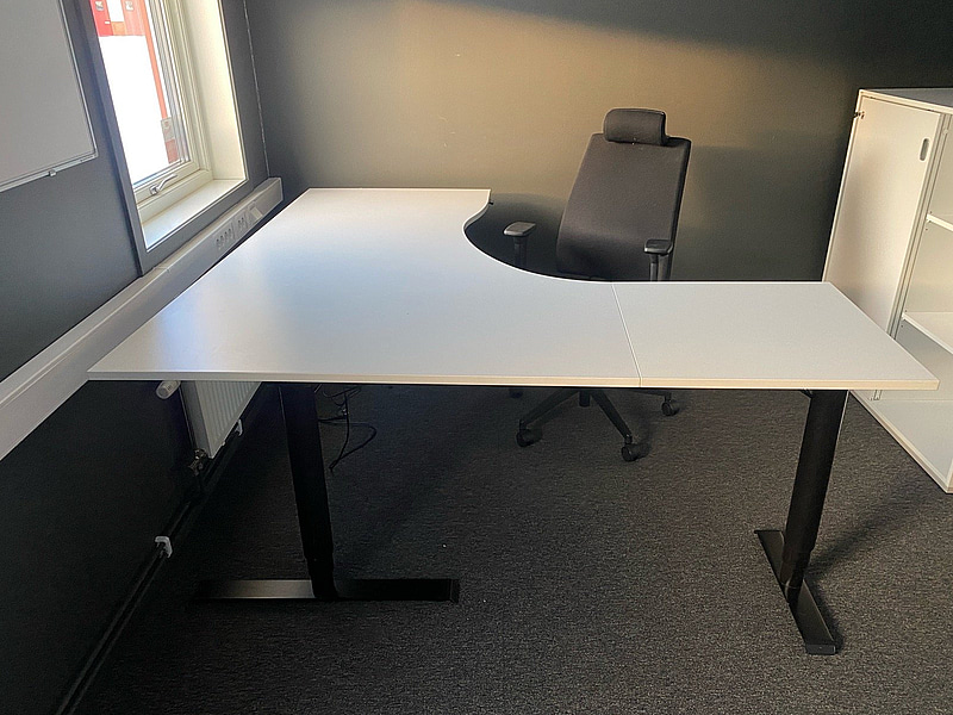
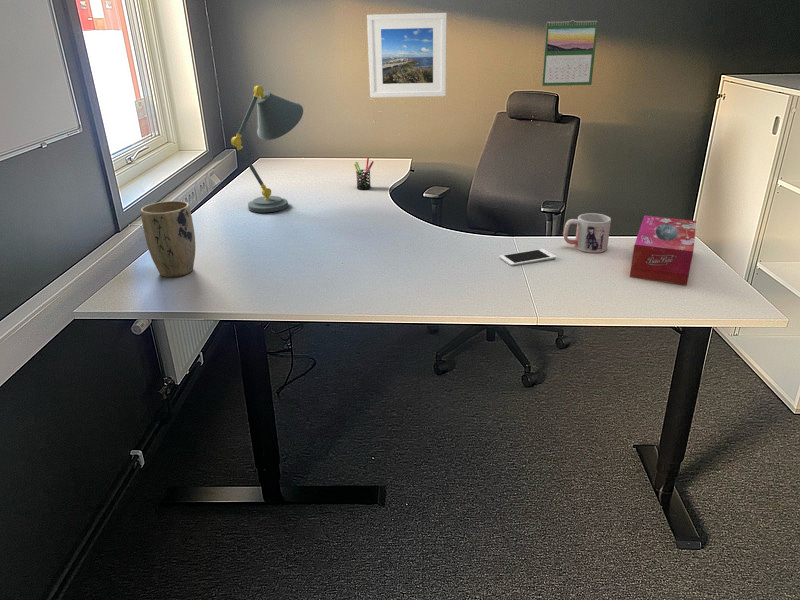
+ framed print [366,12,448,99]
+ tissue box [629,215,697,286]
+ pen holder [353,157,375,191]
+ calendar [541,19,599,87]
+ cell phone [498,248,557,267]
+ desk lamp [230,85,304,213]
+ plant pot [140,200,196,278]
+ mug [562,212,612,254]
